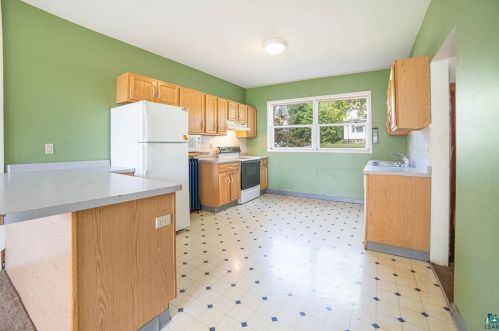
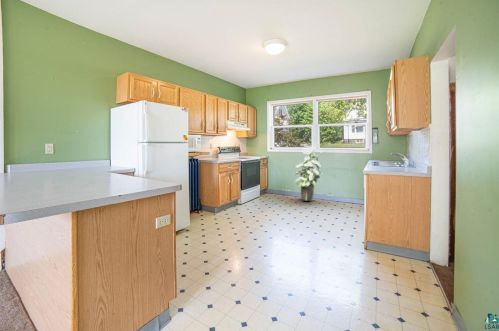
+ indoor plant [293,143,325,202]
